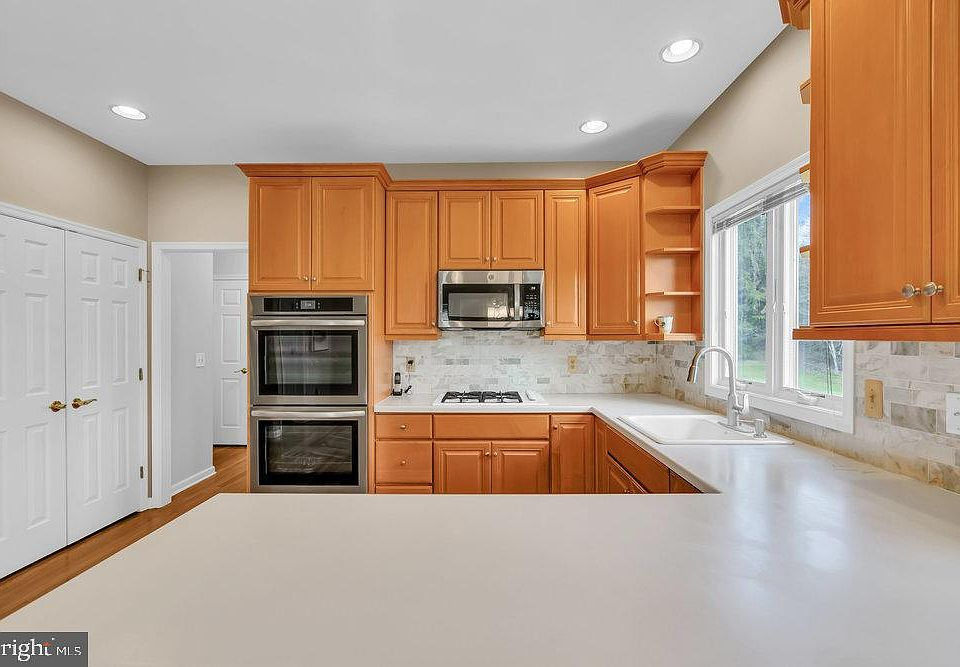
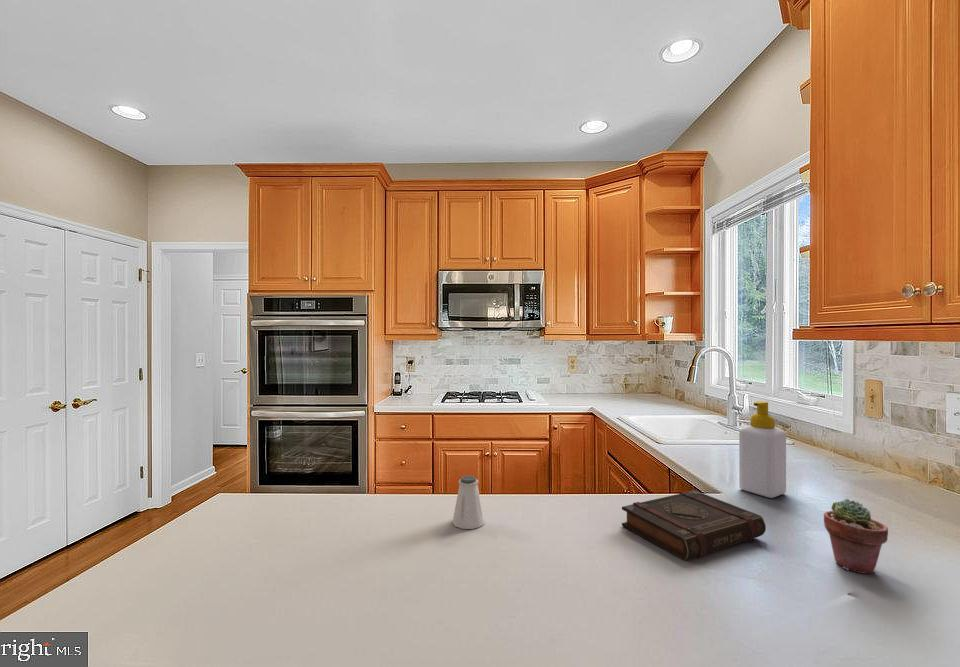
+ saltshaker [451,474,485,530]
+ soap bottle [738,400,787,499]
+ book [621,490,767,561]
+ potted succulent [823,498,889,575]
